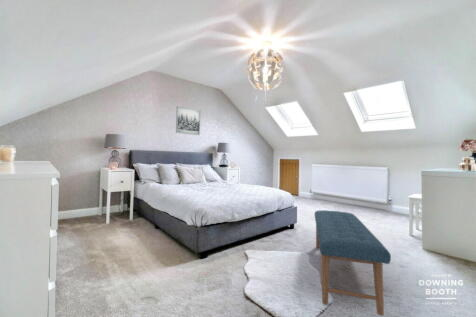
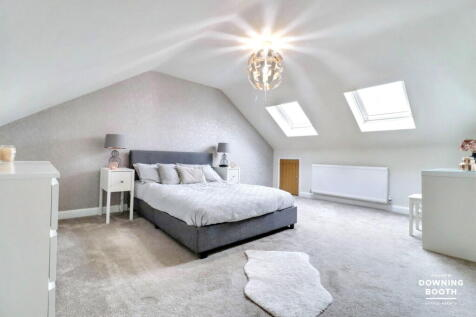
- bench [314,209,392,317]
- wall art [175,105,202,136]
